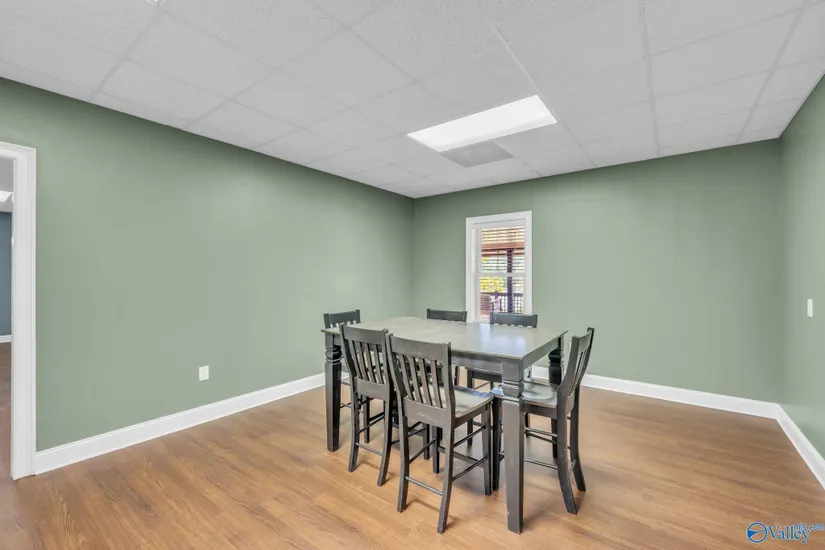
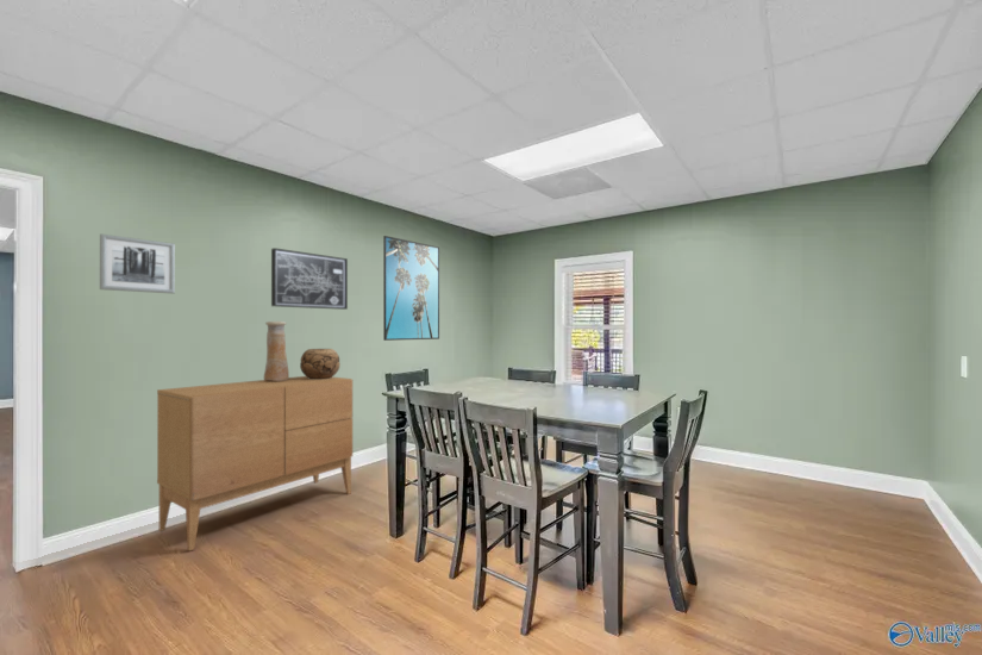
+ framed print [382,235,440,342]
+ decorative bowl [299,348,342,379]
+ vase [263,320,290,381]
+ wall art [270,247,349,311]
+ wall art [99,233,176,294]
+ sideboard [156,375,354,553]
